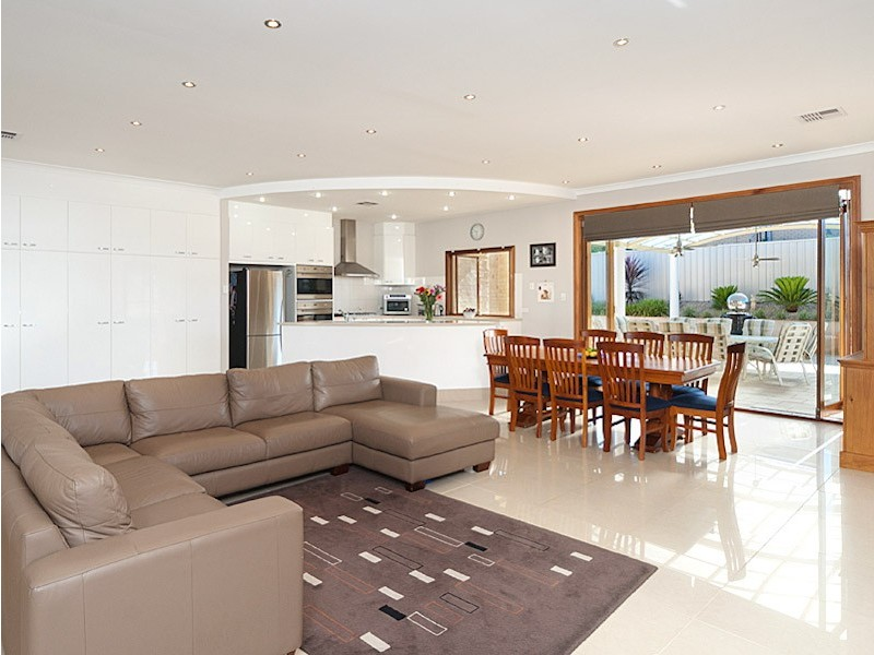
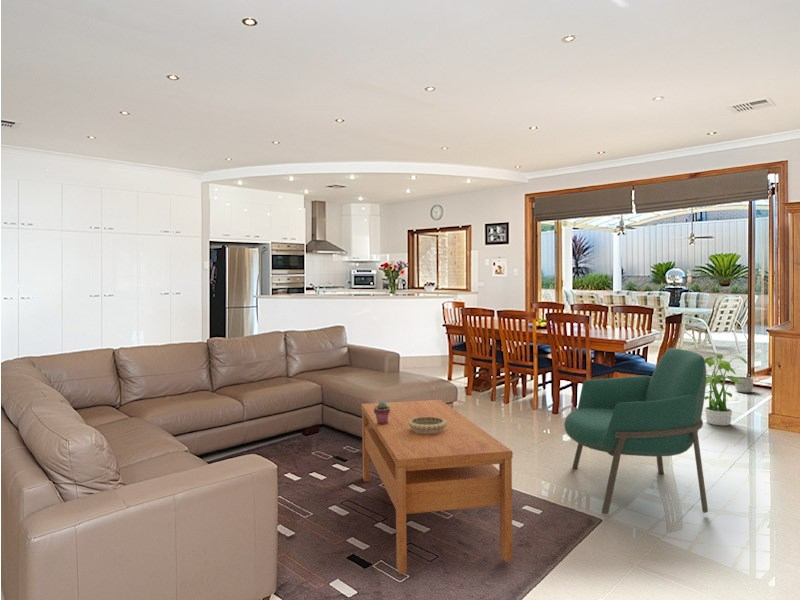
+ coffee table [360,399,513,575]
+ planter [734,376,754,394]
+ potted plant [704,353,748,427]
+ potted succulent [374,401,390,424]
+ decorative bowl [408,417,447,434]
+ armchair [563,347,709,515]
